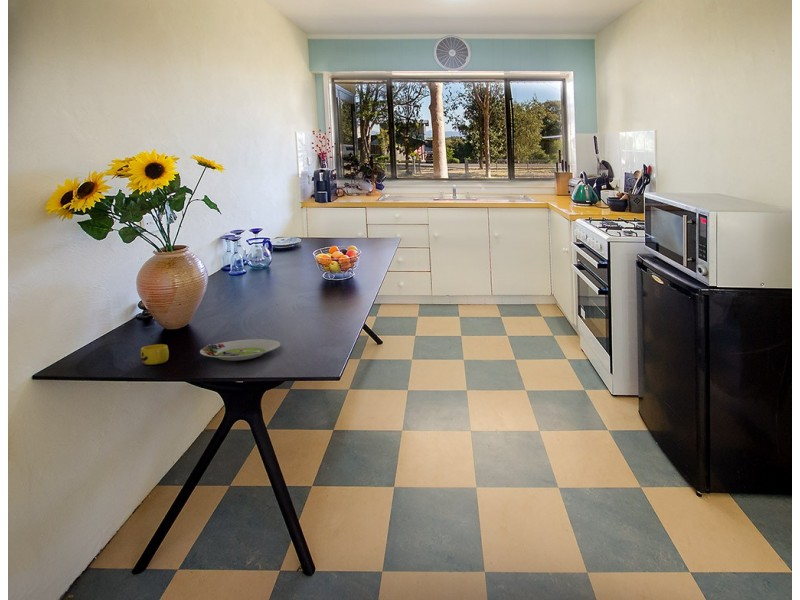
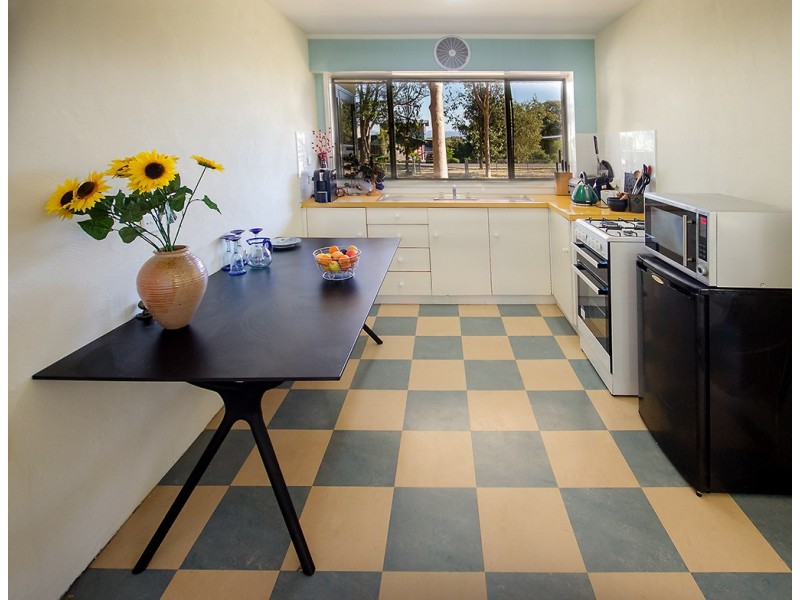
- cup [140,343,170,366]
- salad plate [199,338,281,361]
